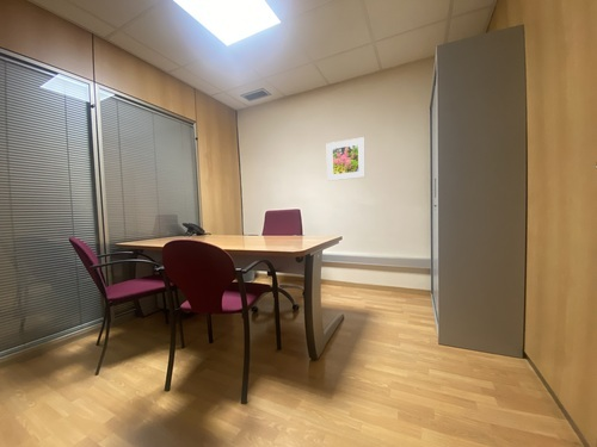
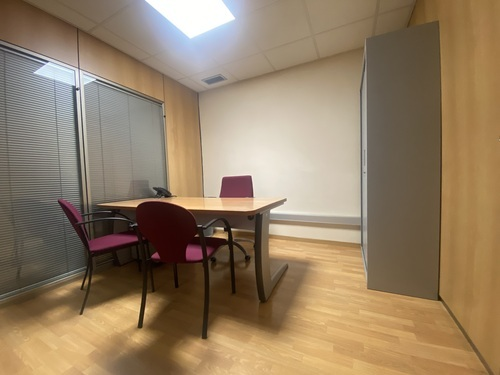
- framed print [326,136,367,182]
